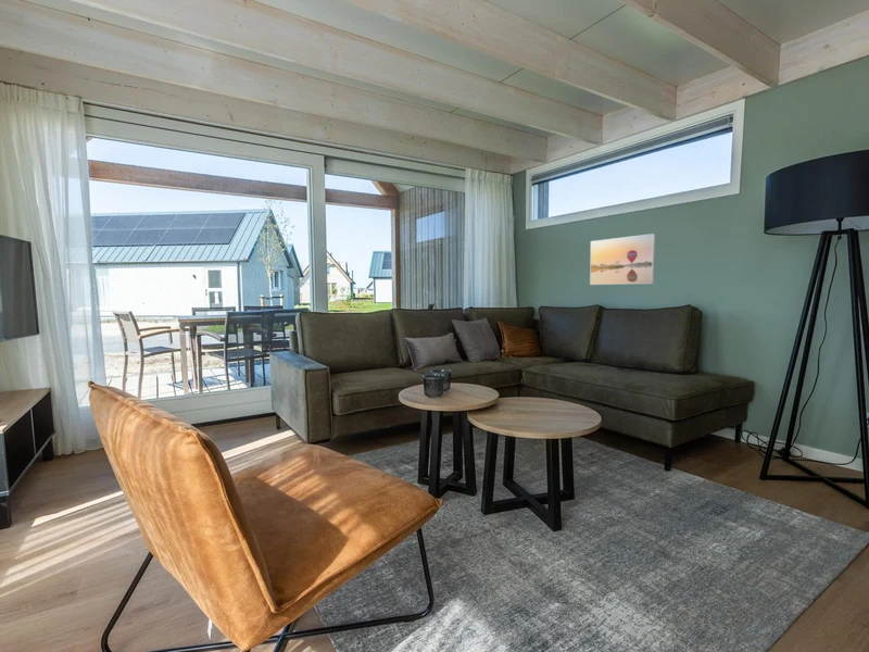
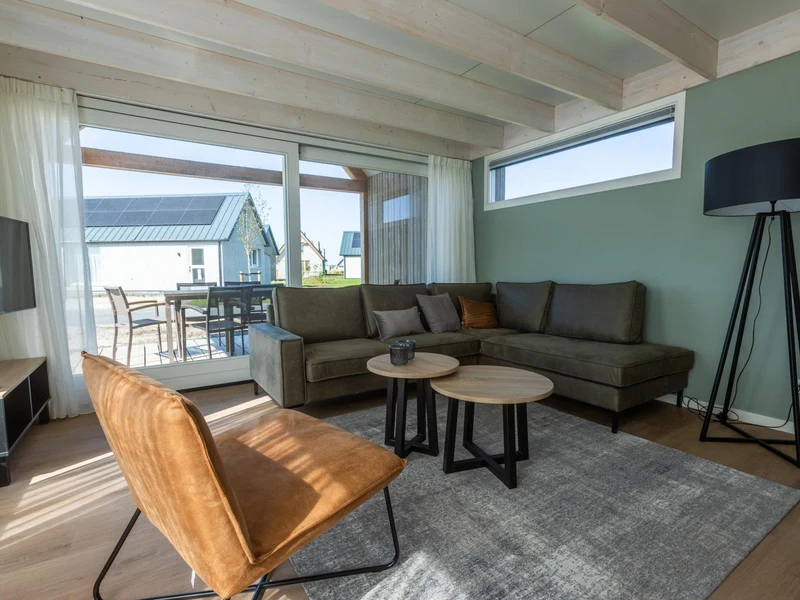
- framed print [589,233,656,286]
